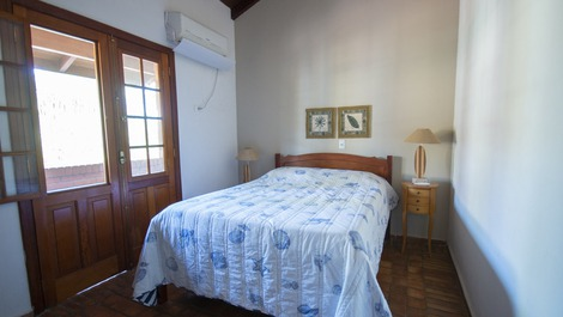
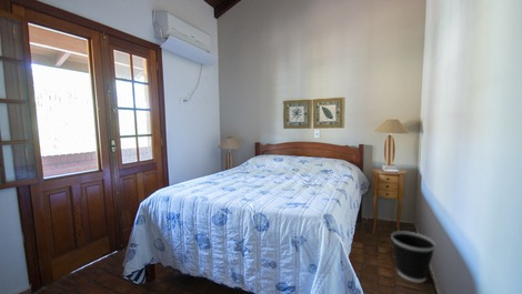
+ wastebasket [390,230,438,284]
